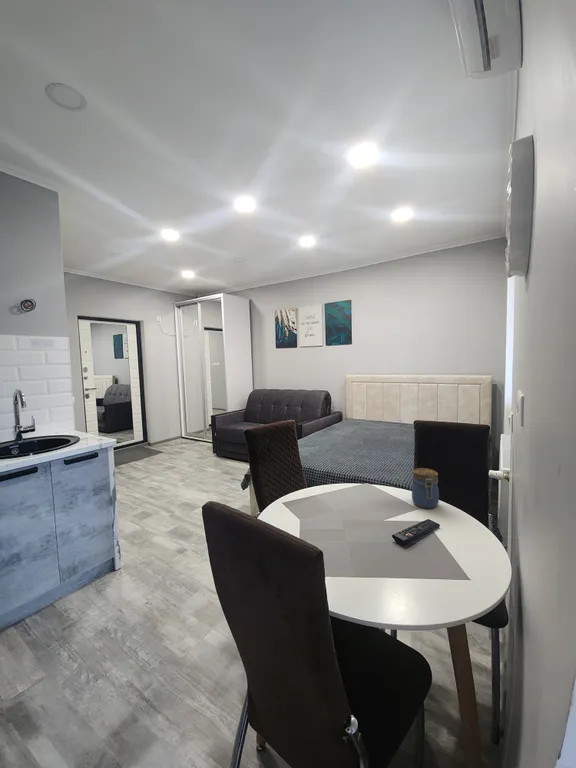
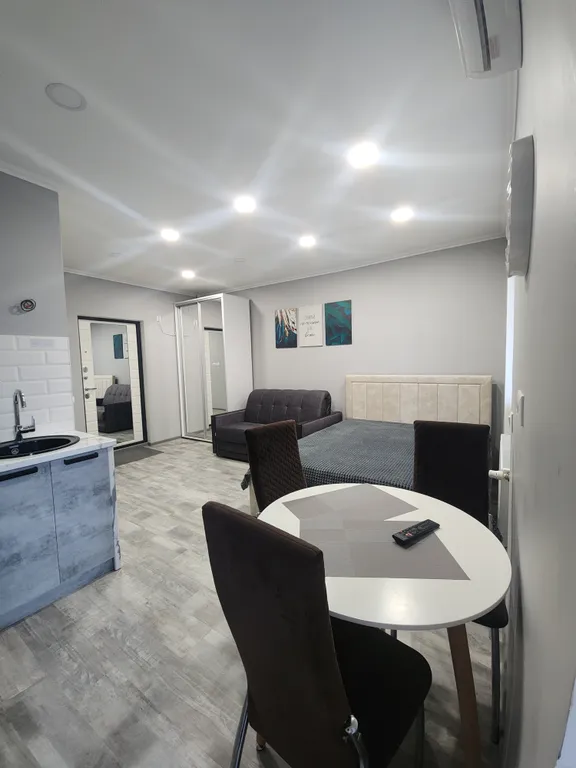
- jar [411,467,440,509]
